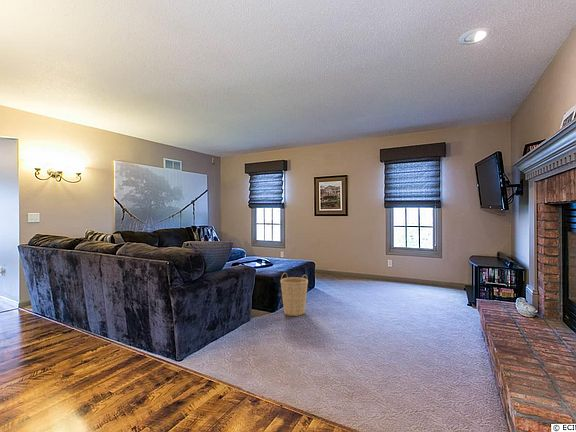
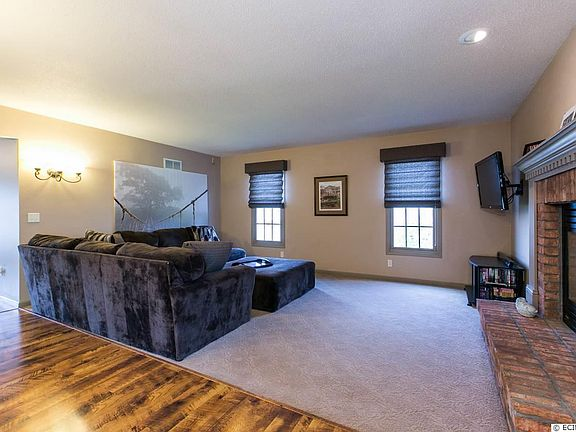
- basket [279,272,309,317]
